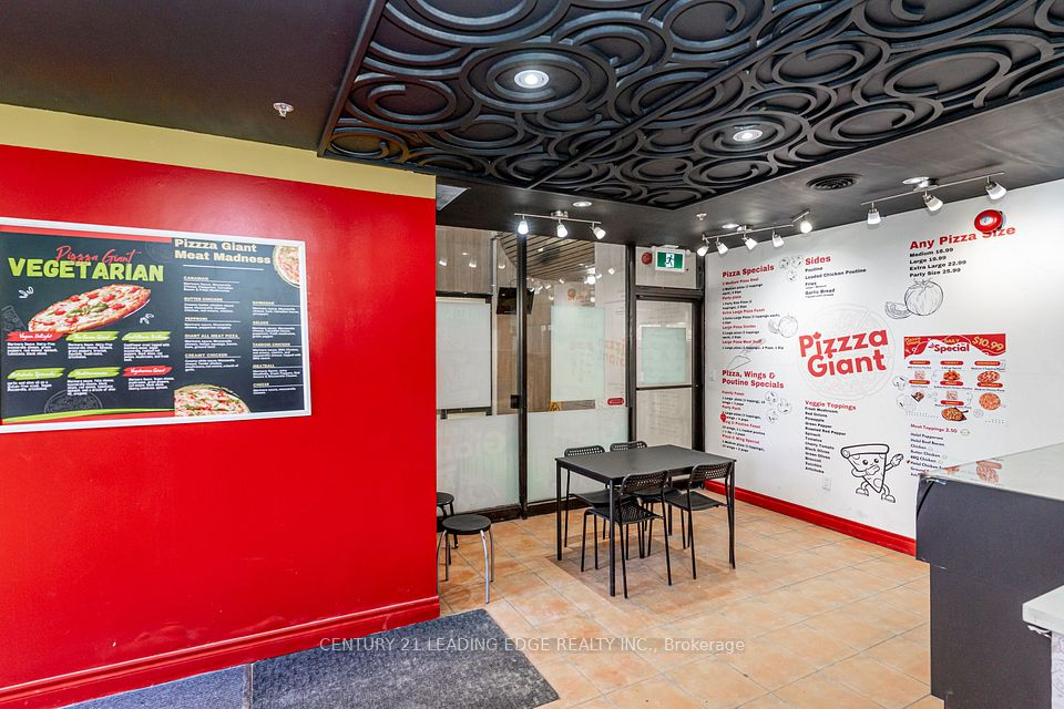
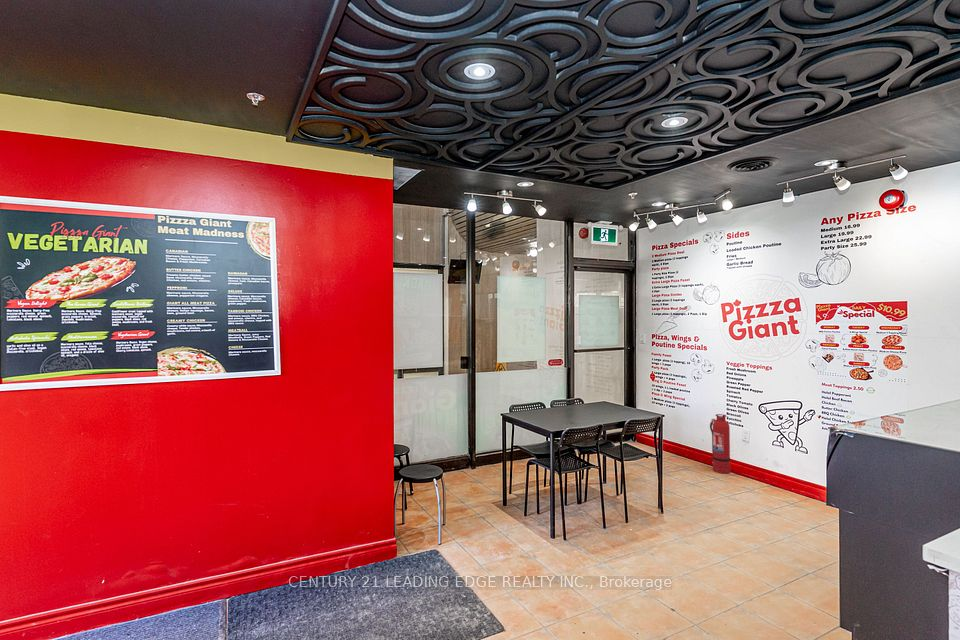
+ fire extinguisher [709,413,731,475]
